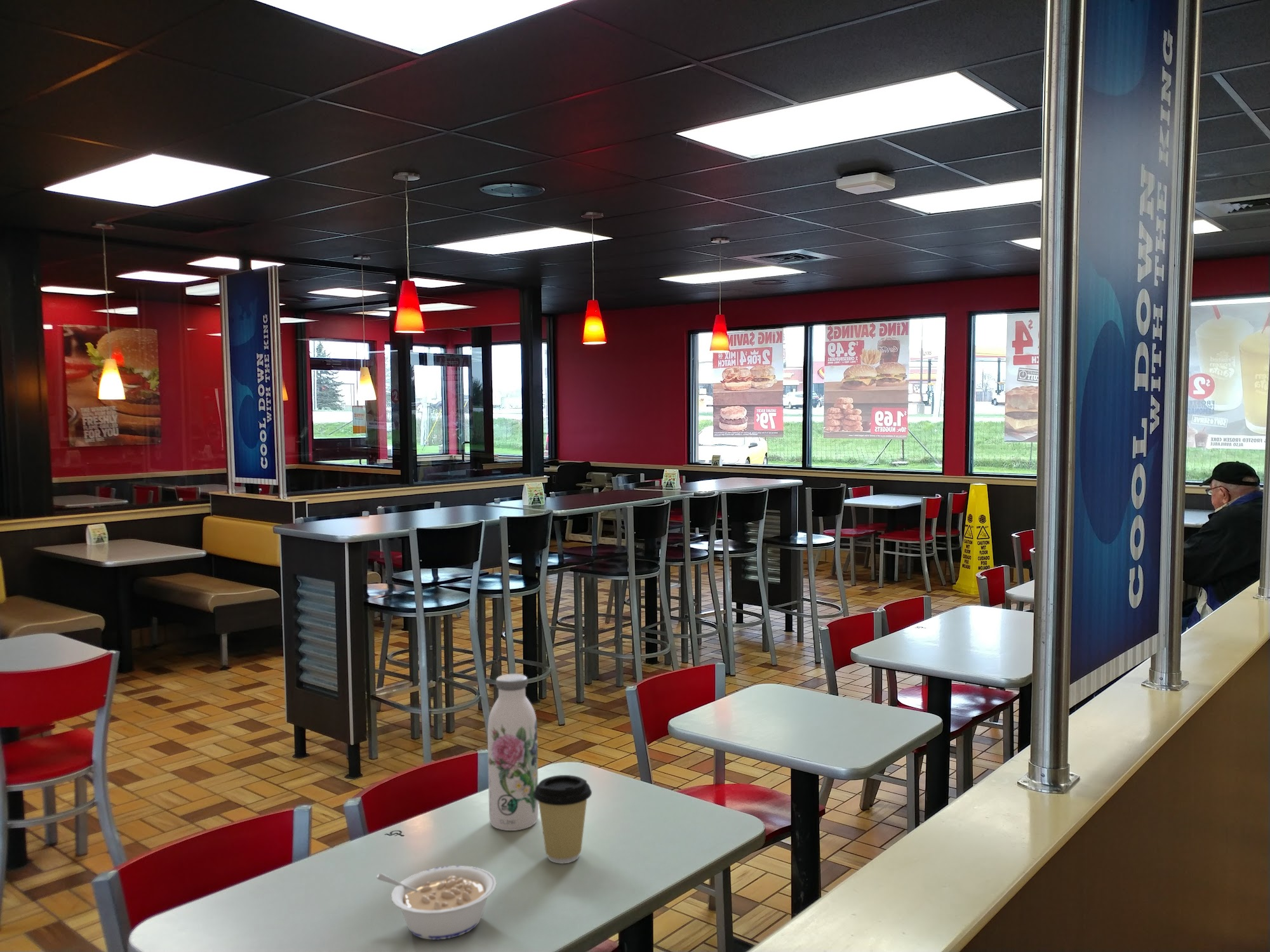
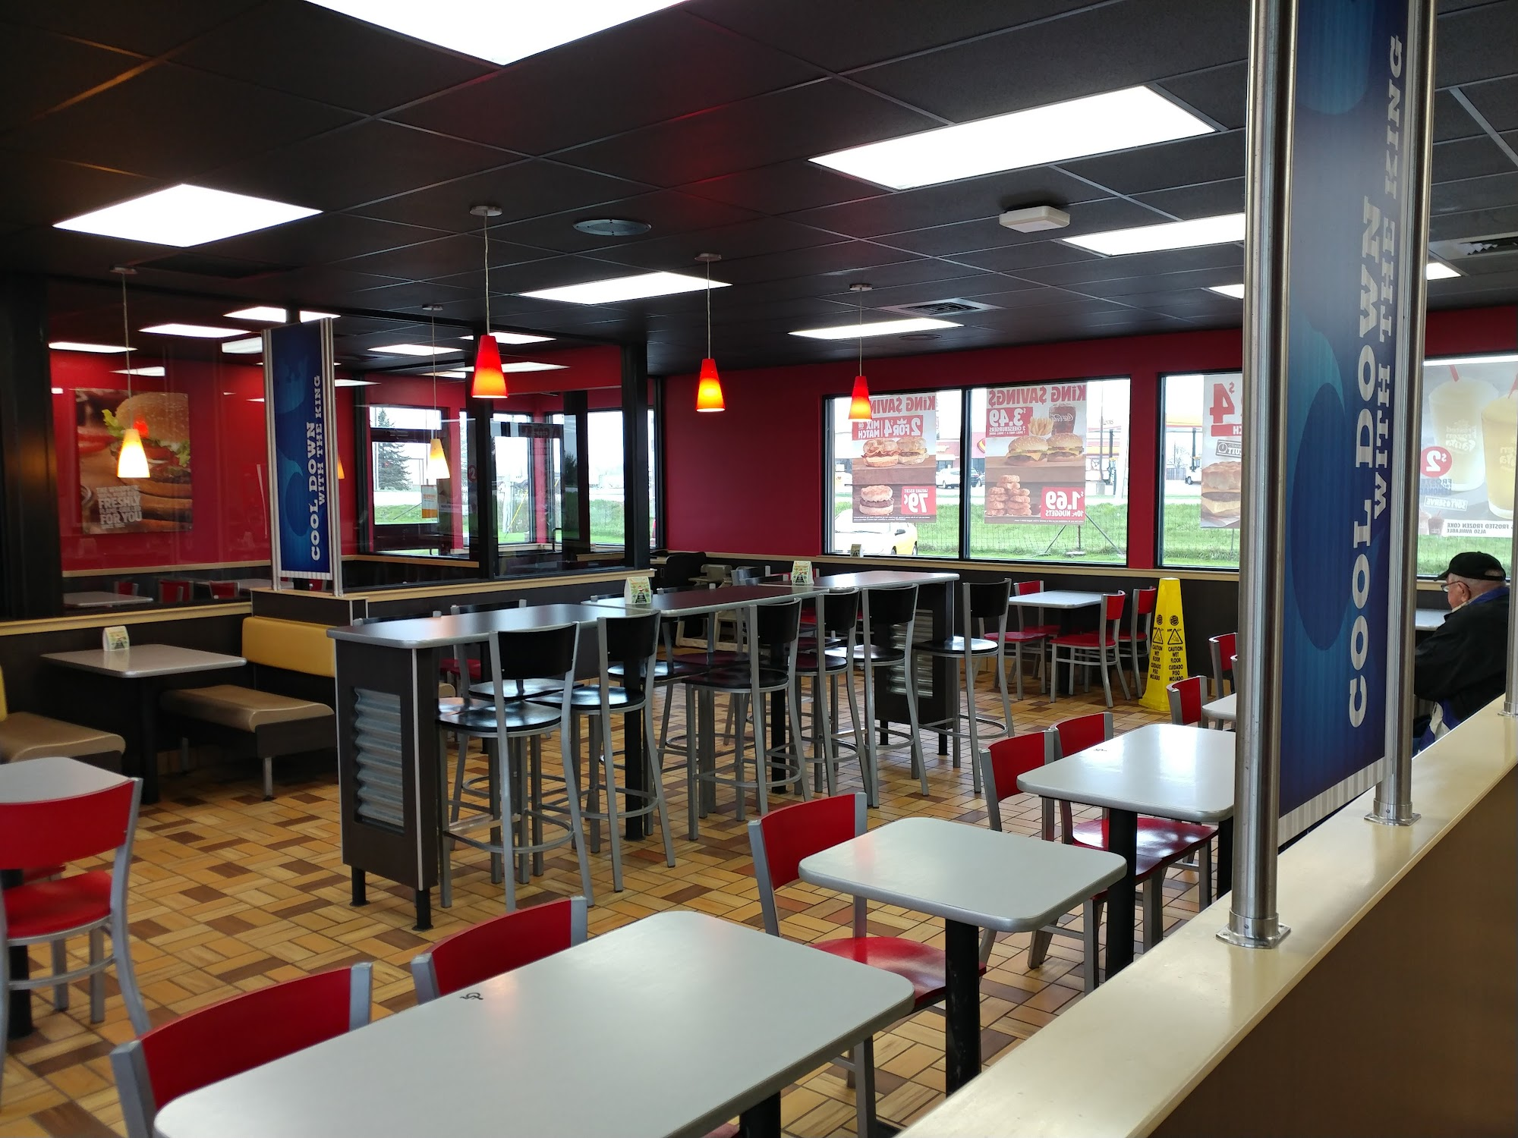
- legume [377,865,497,941]
- water bottle [487,673,539,831]
- coffee cup [533,774,592,864]
